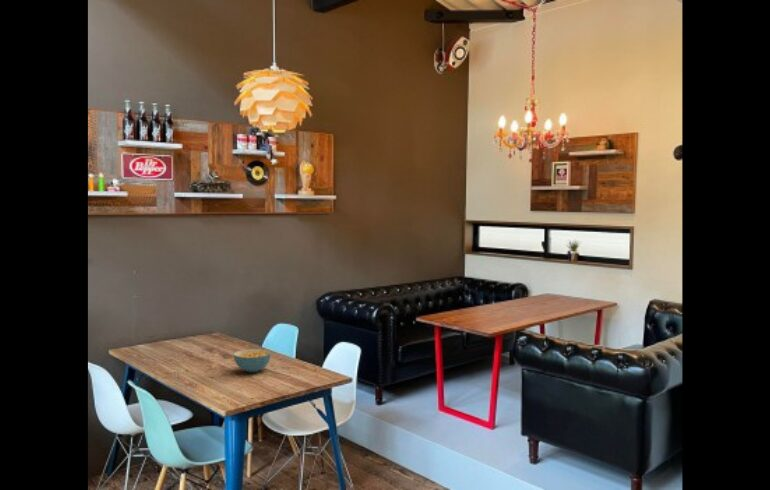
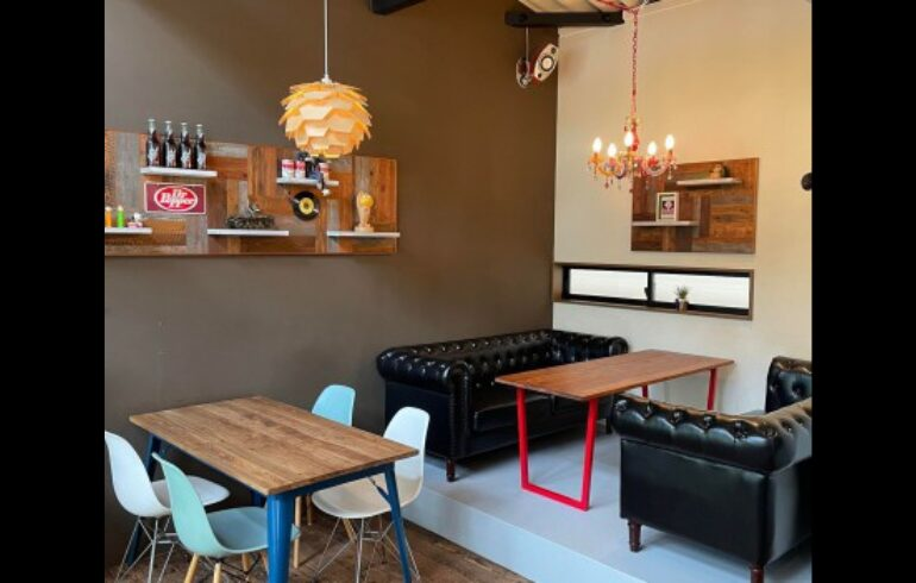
- cereal bowl [233,348,272,373]
